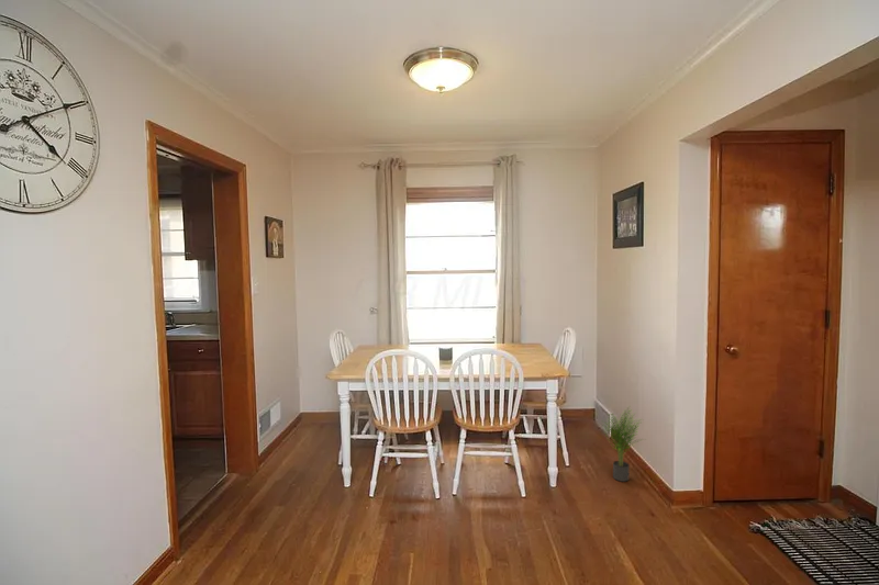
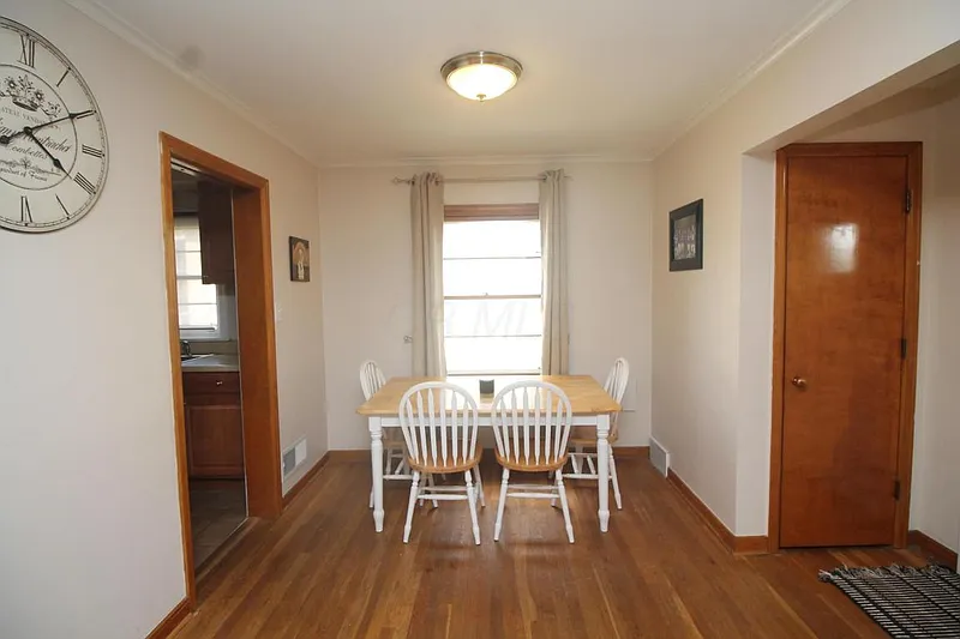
- potted plant [602,405,646,483]
